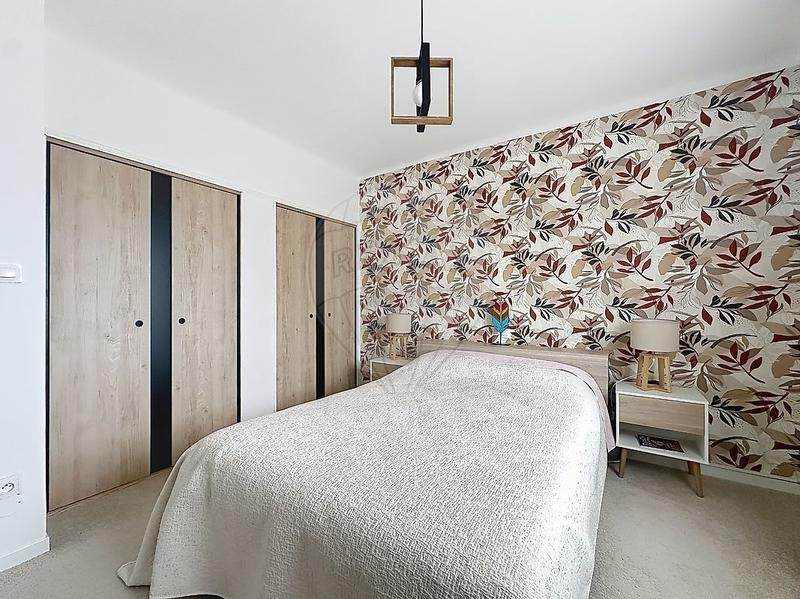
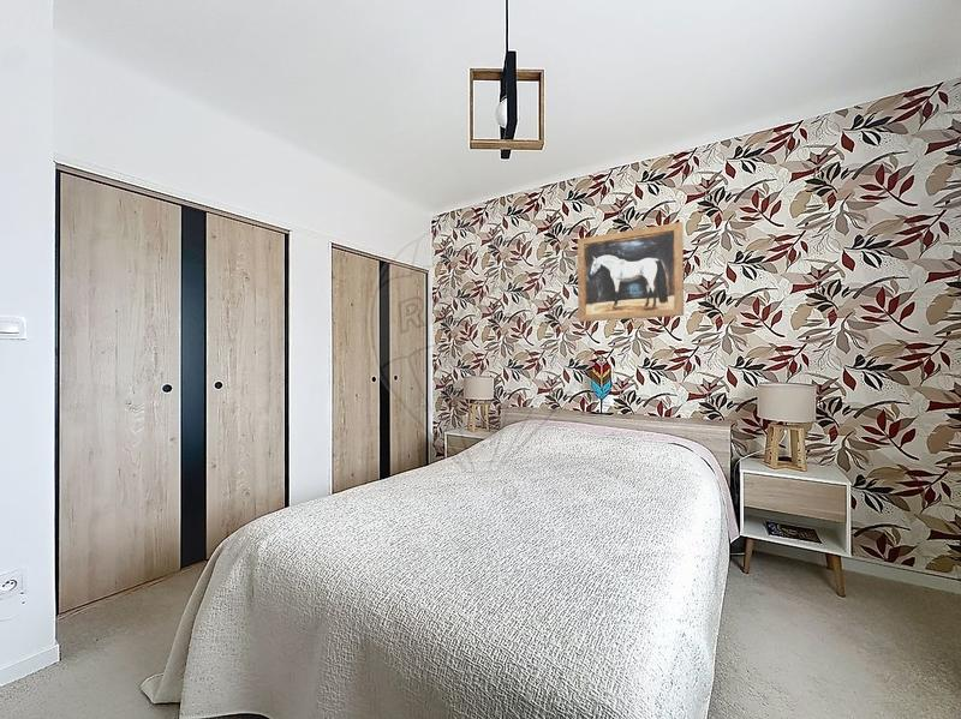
+ wall art [577,221,685,323]
